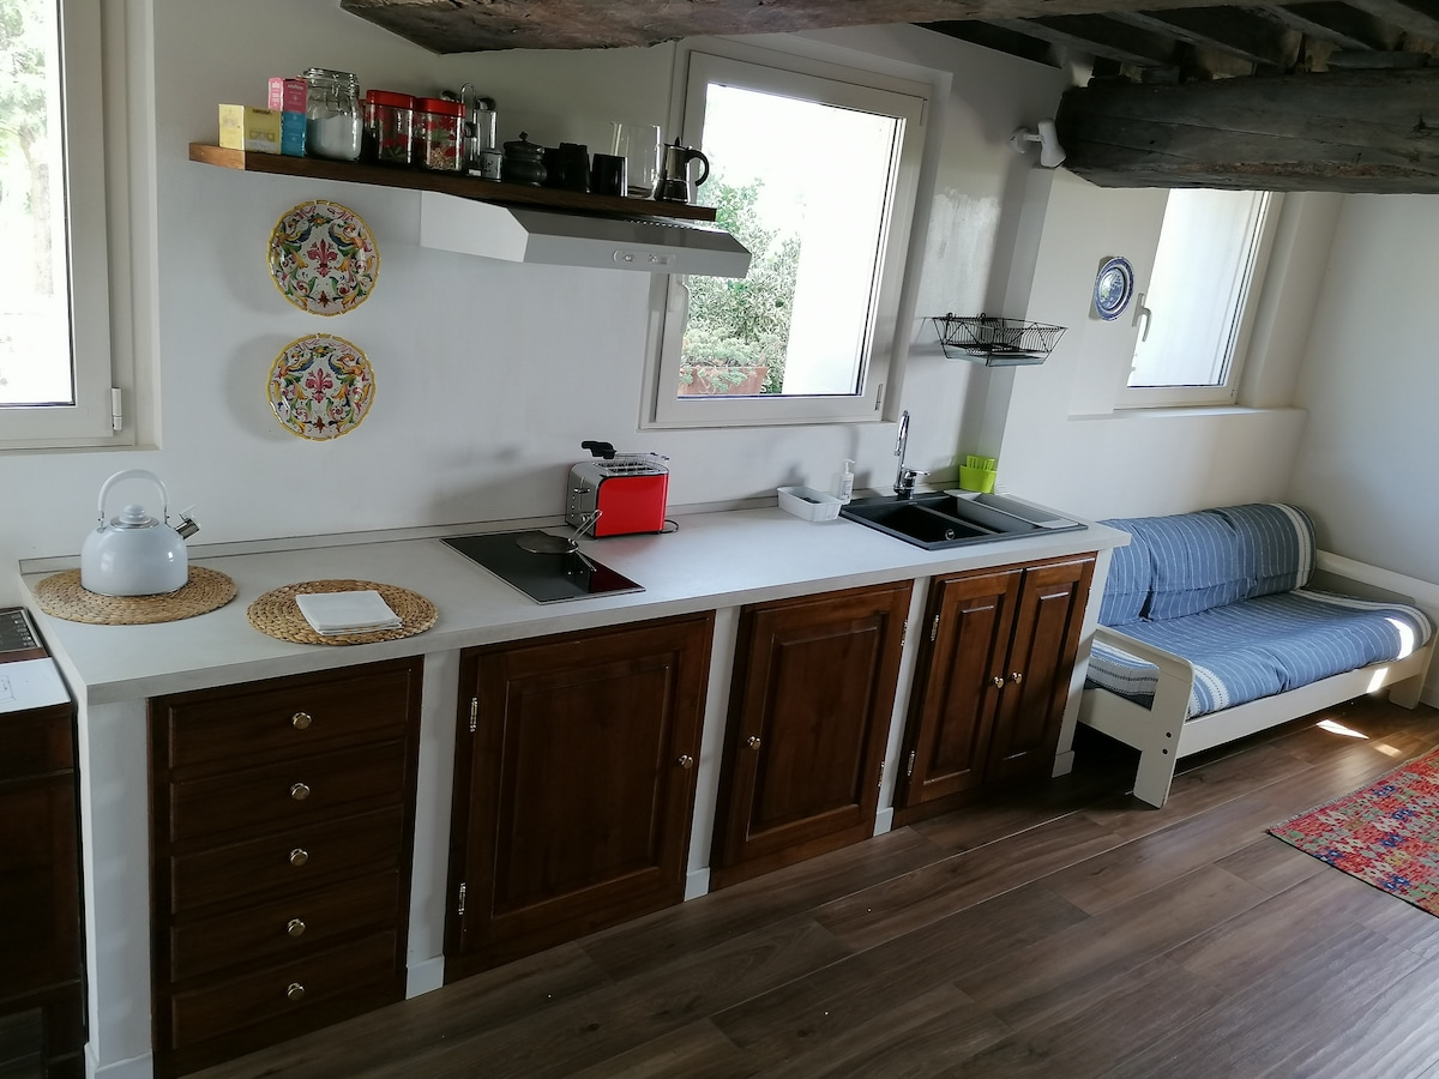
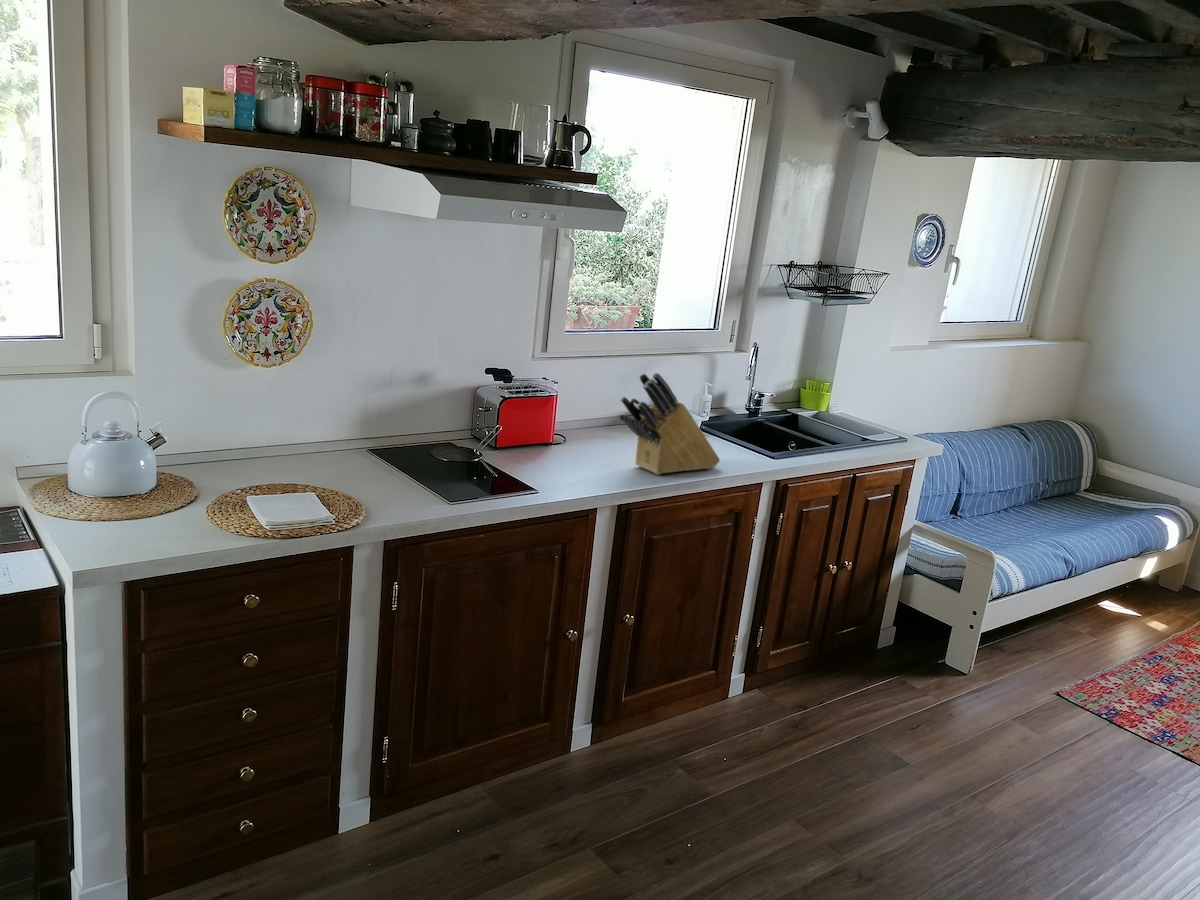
+ knife block [619,372,721,476]
